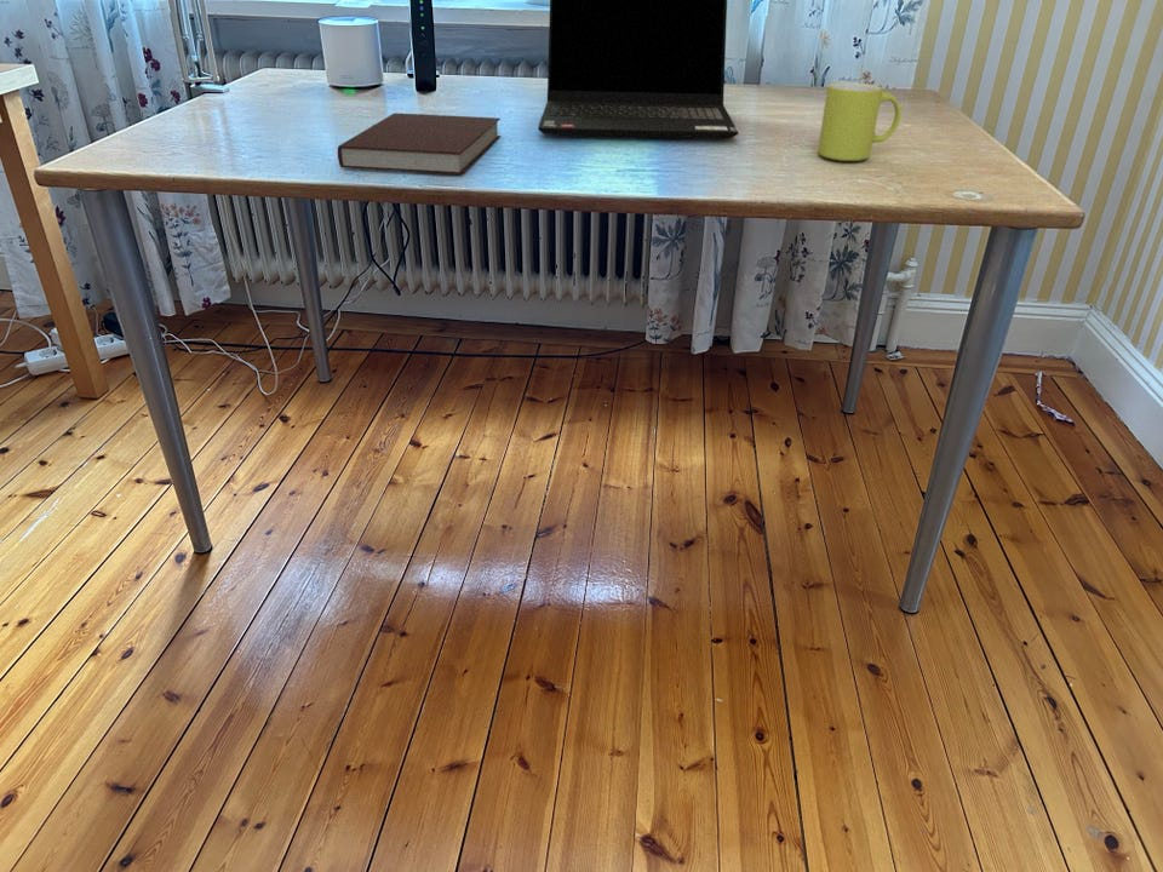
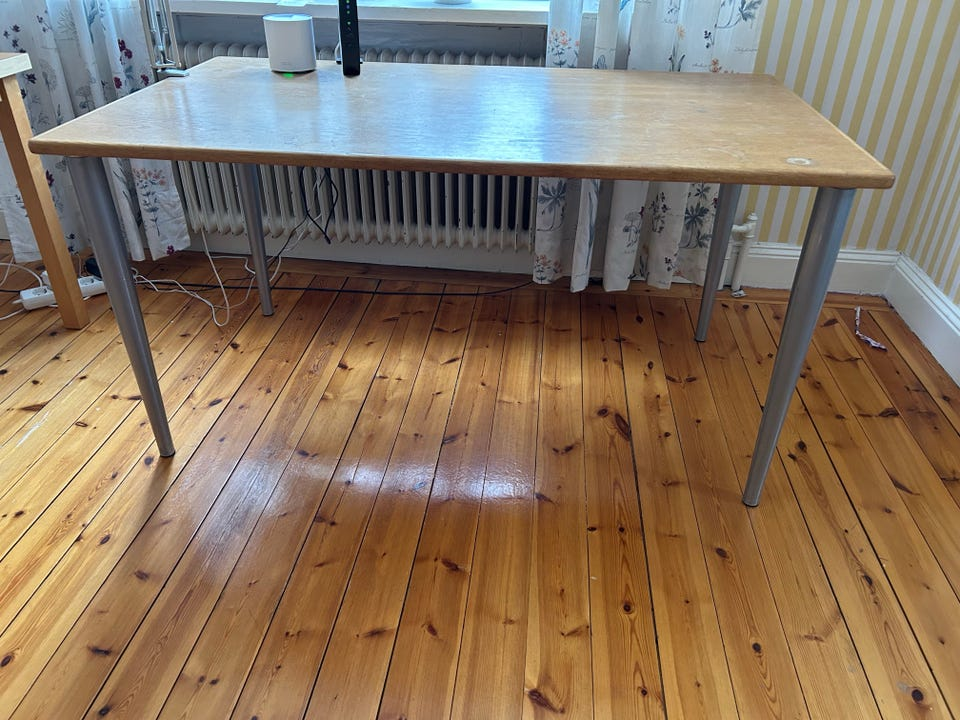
- notebook [337,111,503,176]
- laptop computer [537,0,739,139]
- mug [817,81,903,162]
